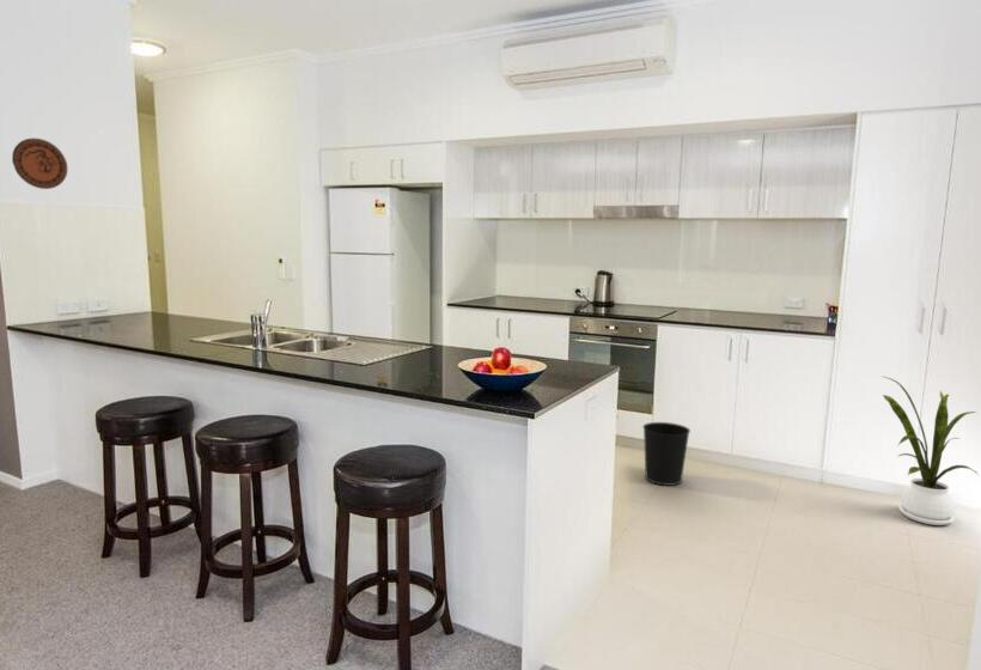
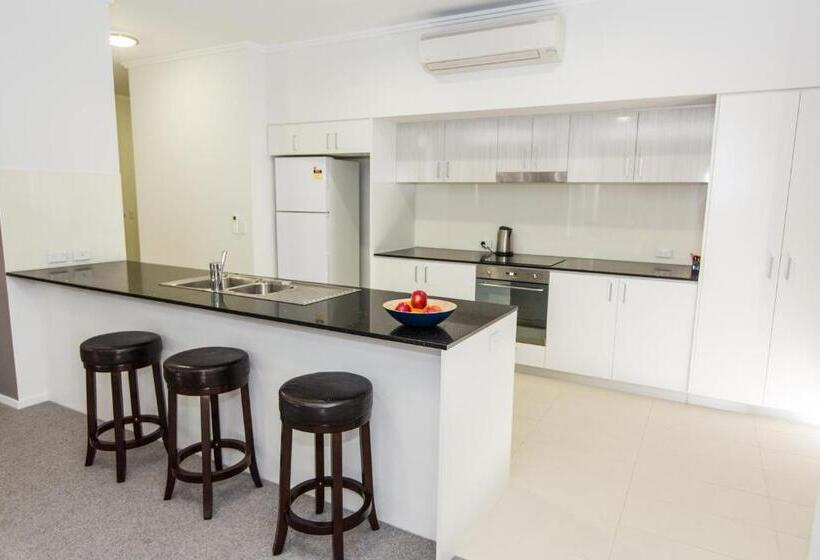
- wastebasket [641,421,691,487]
- house plant [882,376,980,526]
- decorative plate [11,136,68,190]
